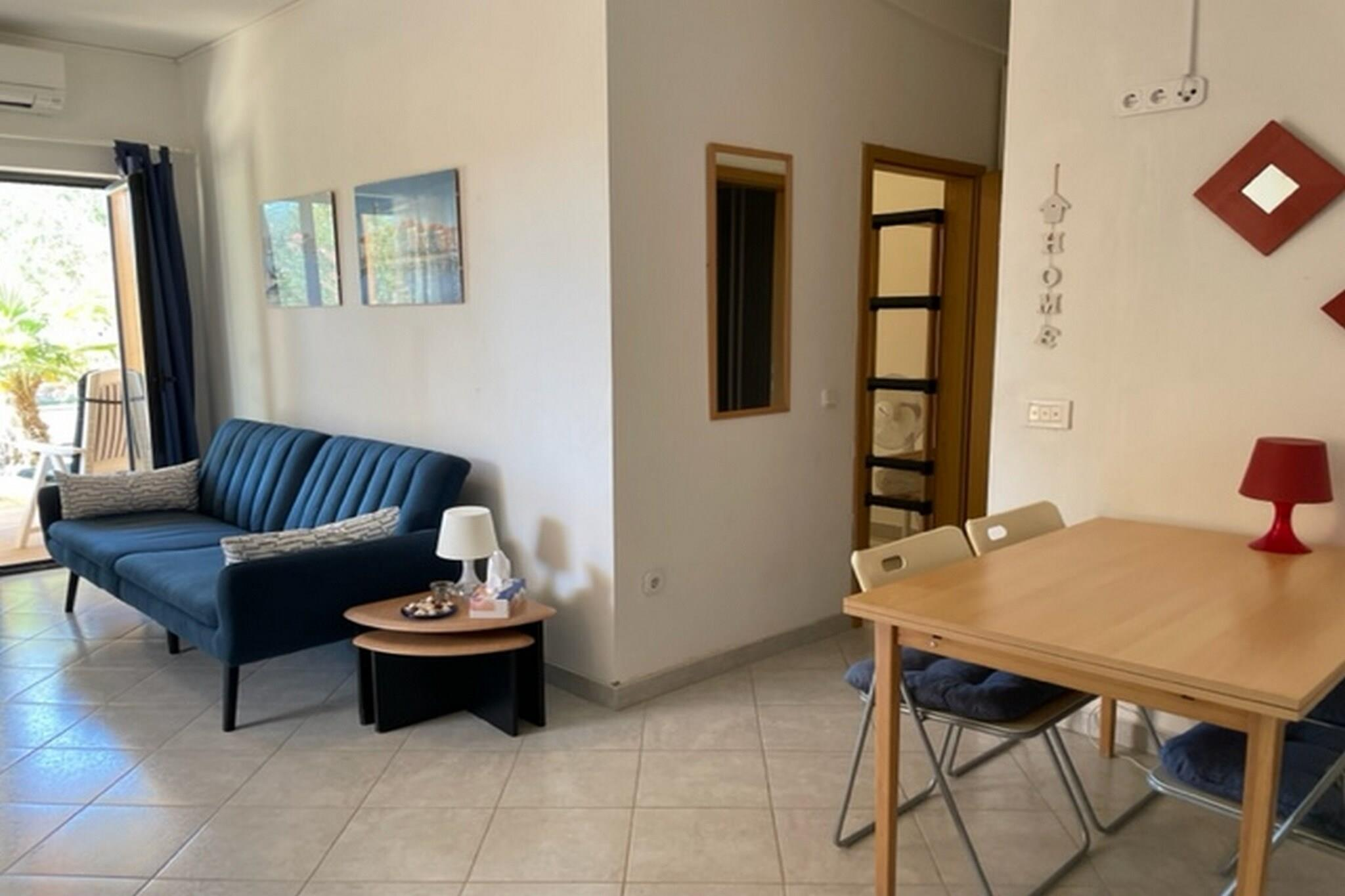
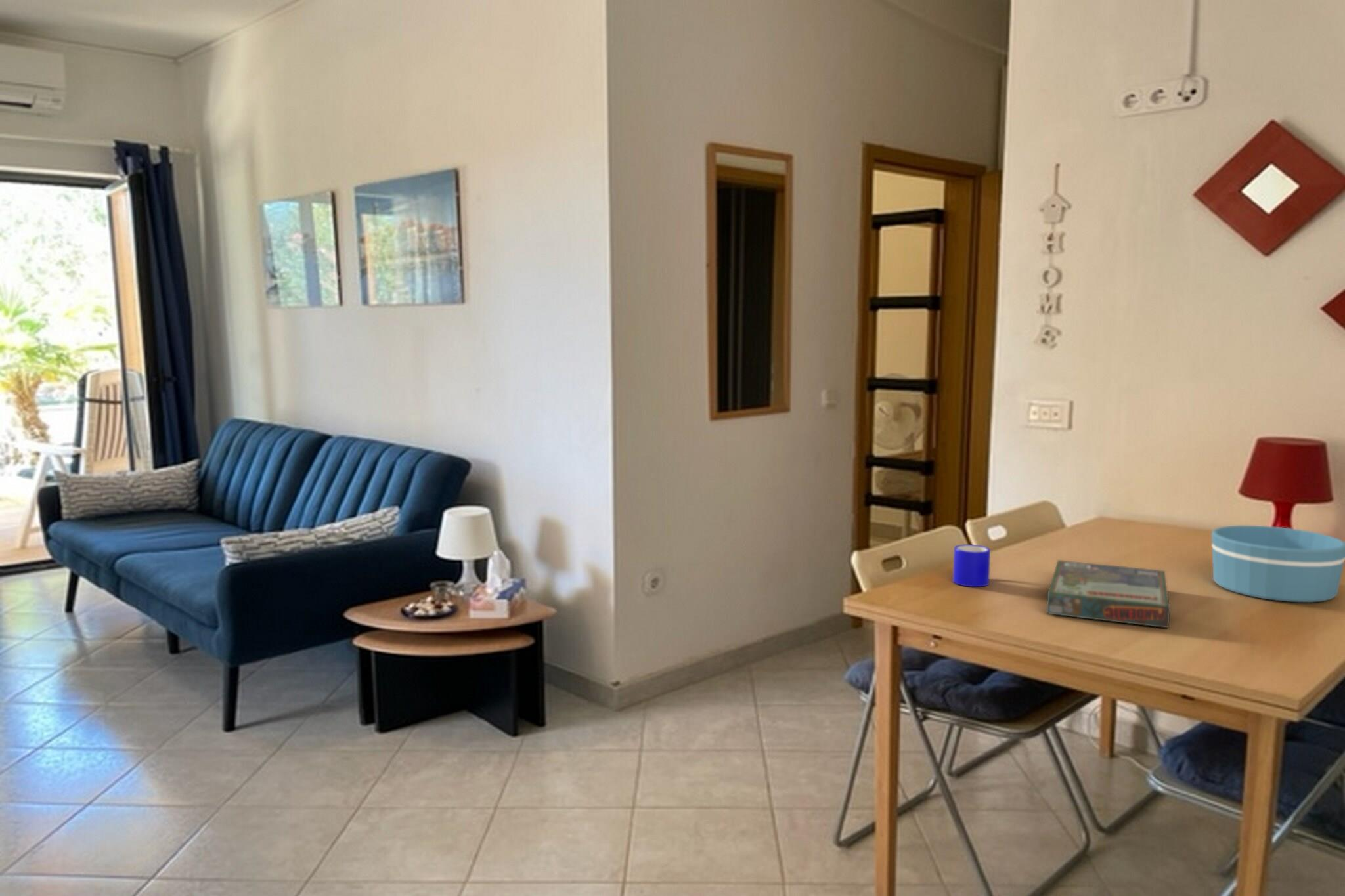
+ board game [1046,559,1171,628]
+ mug [952,544,991,587]
+ bowl [1211,525,1345,603]
